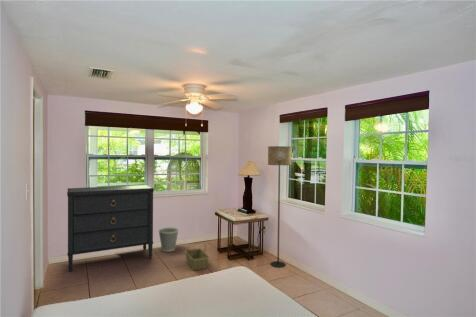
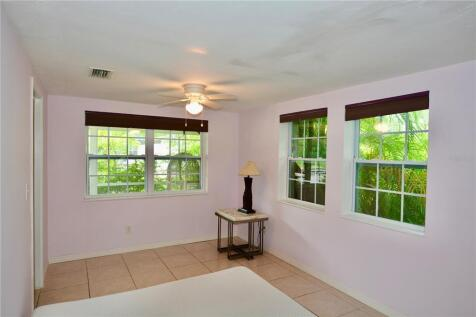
- dresser [66,184,155,272]
- wastebasket [157,227,180,252]
- floor lamp [267,145,292,268]
- basket [183,241,211,272]
